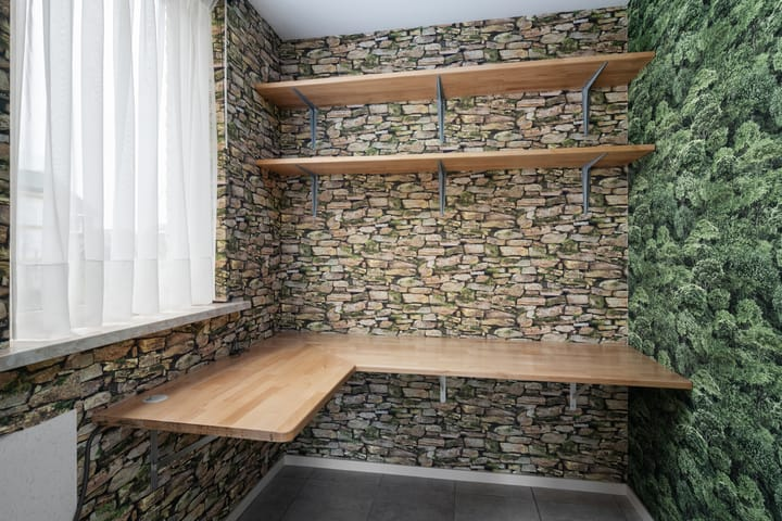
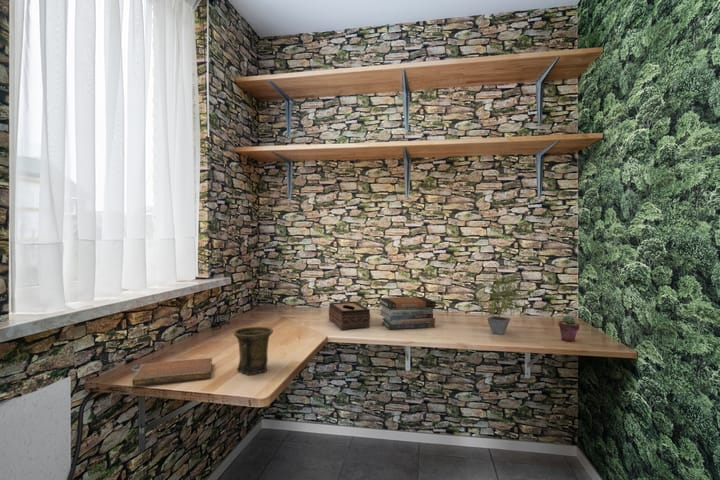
+ potted succulent [558,315,581,342]
+ book stack [378,296,437,330]
+ mug [232,326,274,376]
+ potted plant [473,265,533,336]
+ notebook [131,357,213,387]
+ tissue box [328,301,371,331]
